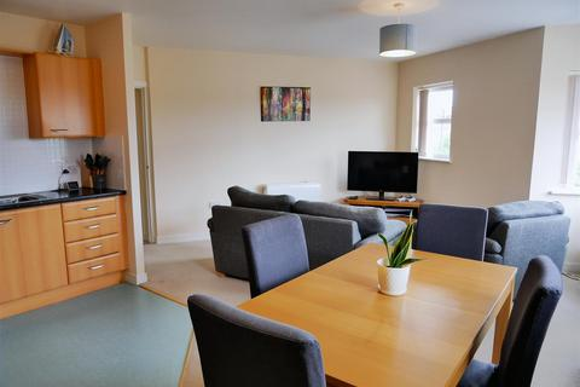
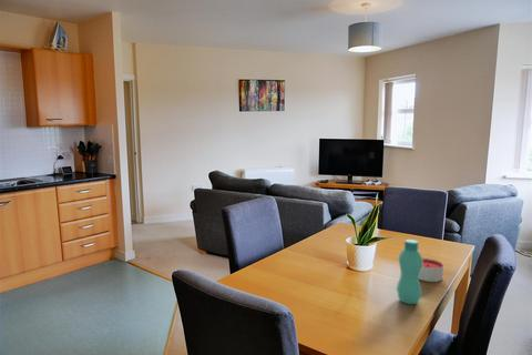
+ candle [419,257,444,283]
+ bottle [396,239,423,305]
